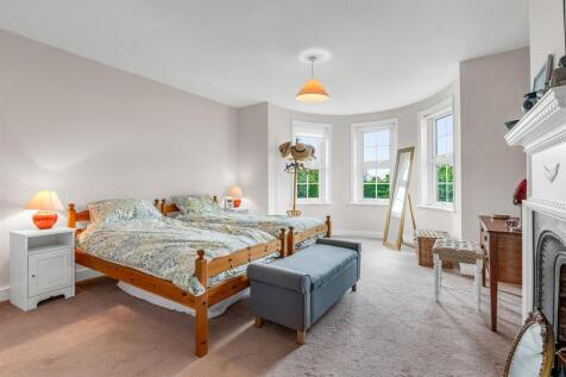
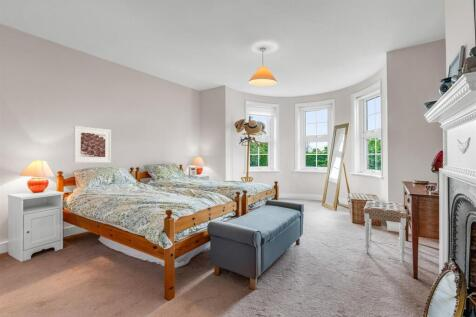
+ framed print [73,125,112,163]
